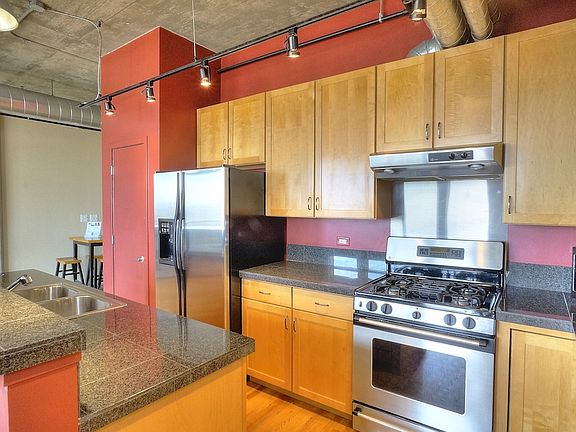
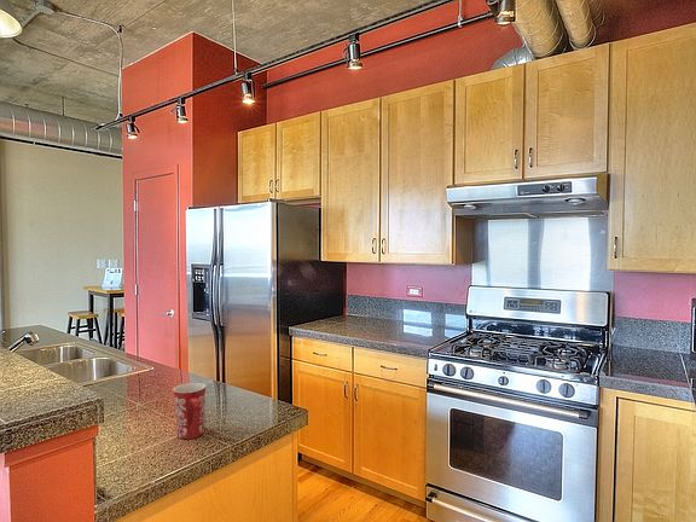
+ mug [172,382,208,440]
